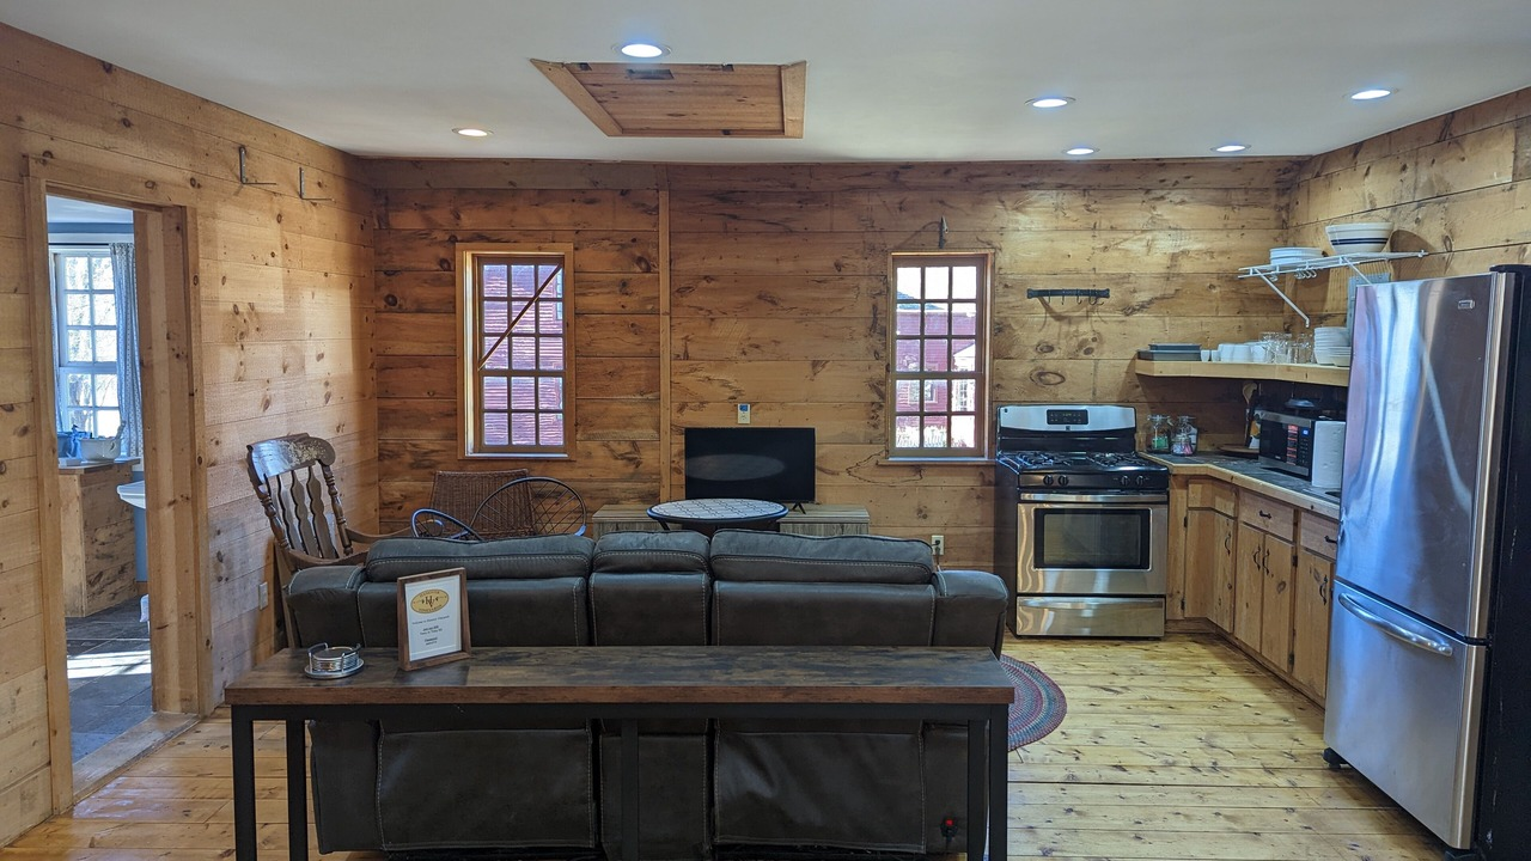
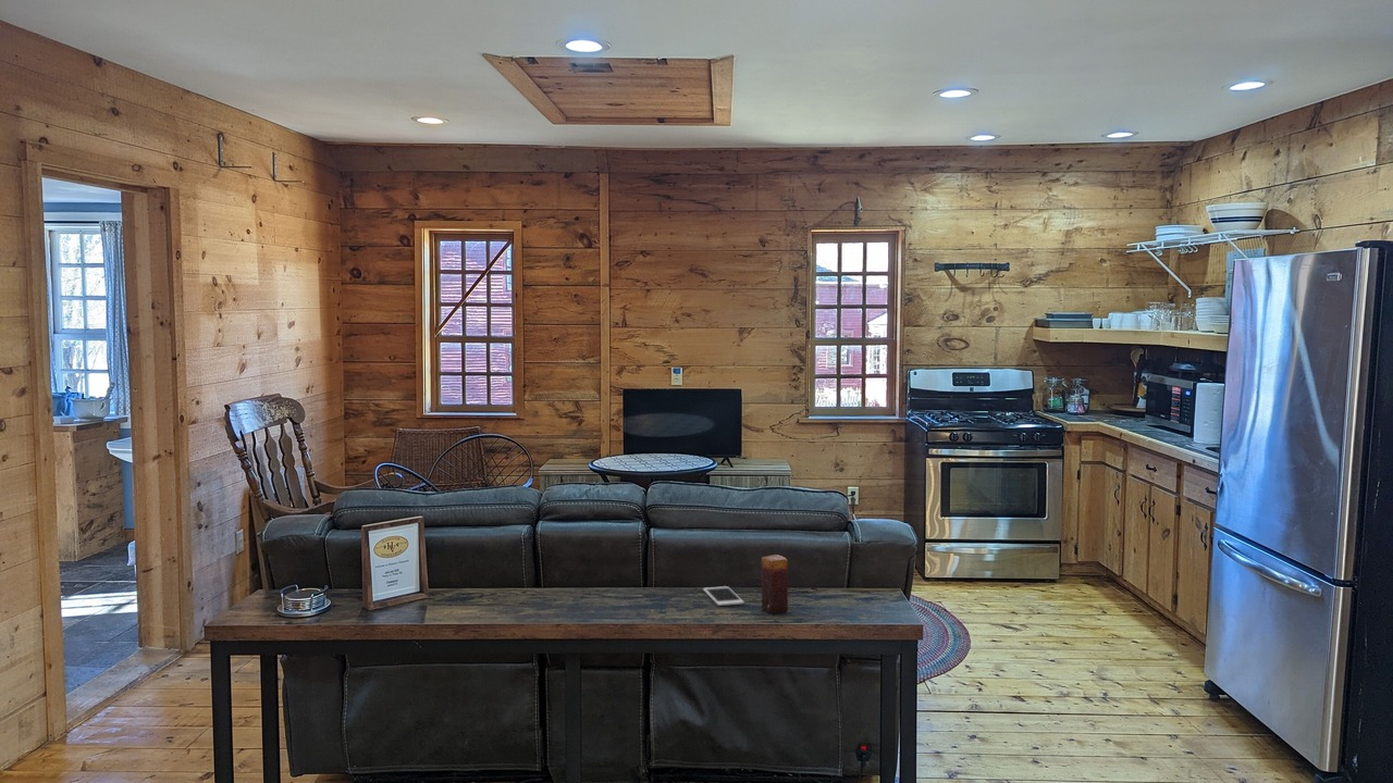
+ candle [761,554,789,614]
+ cell phone [702,585,745,607]
